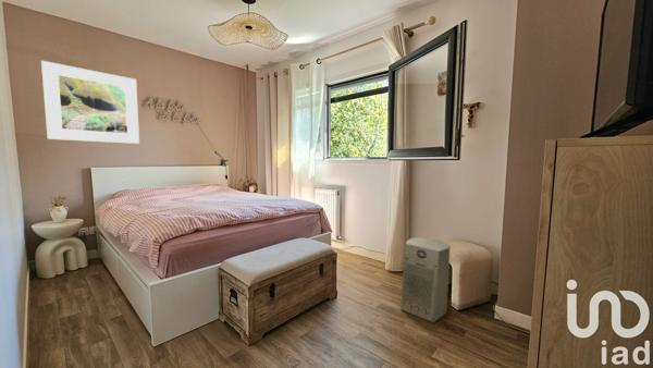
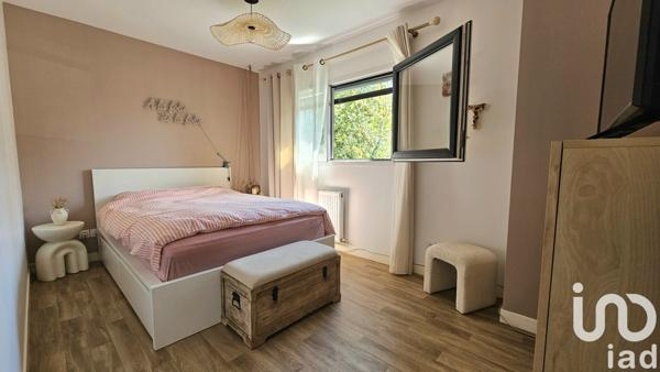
- fan [399,236,451,323]
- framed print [40,60,140,145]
